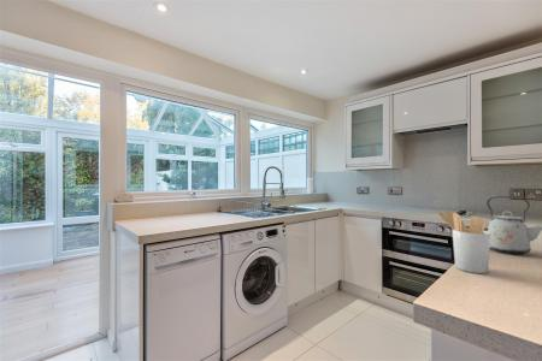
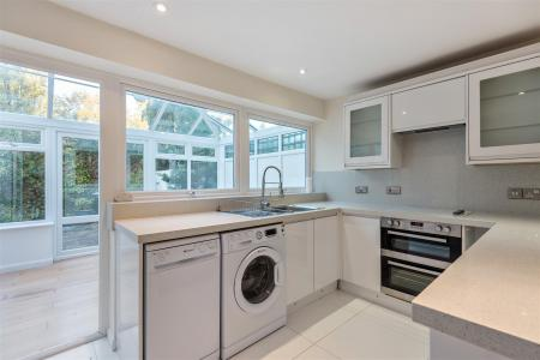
- kettle [485,195,542,255]
- utensil holder [436,211,491,274]
